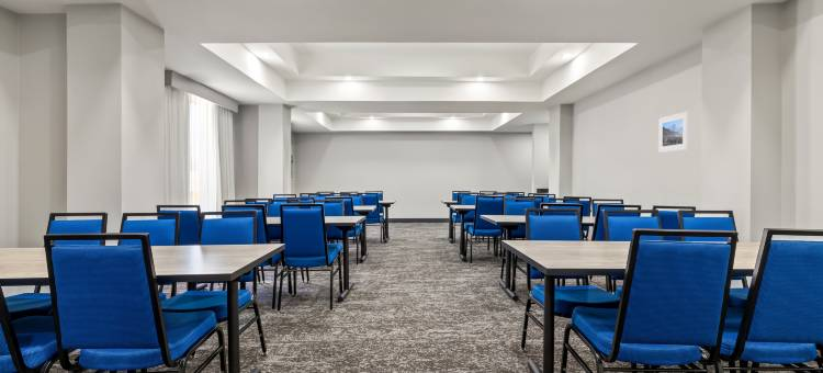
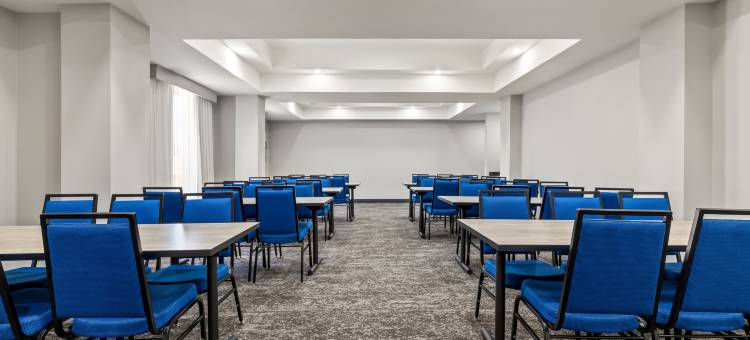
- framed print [657,111,689,154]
